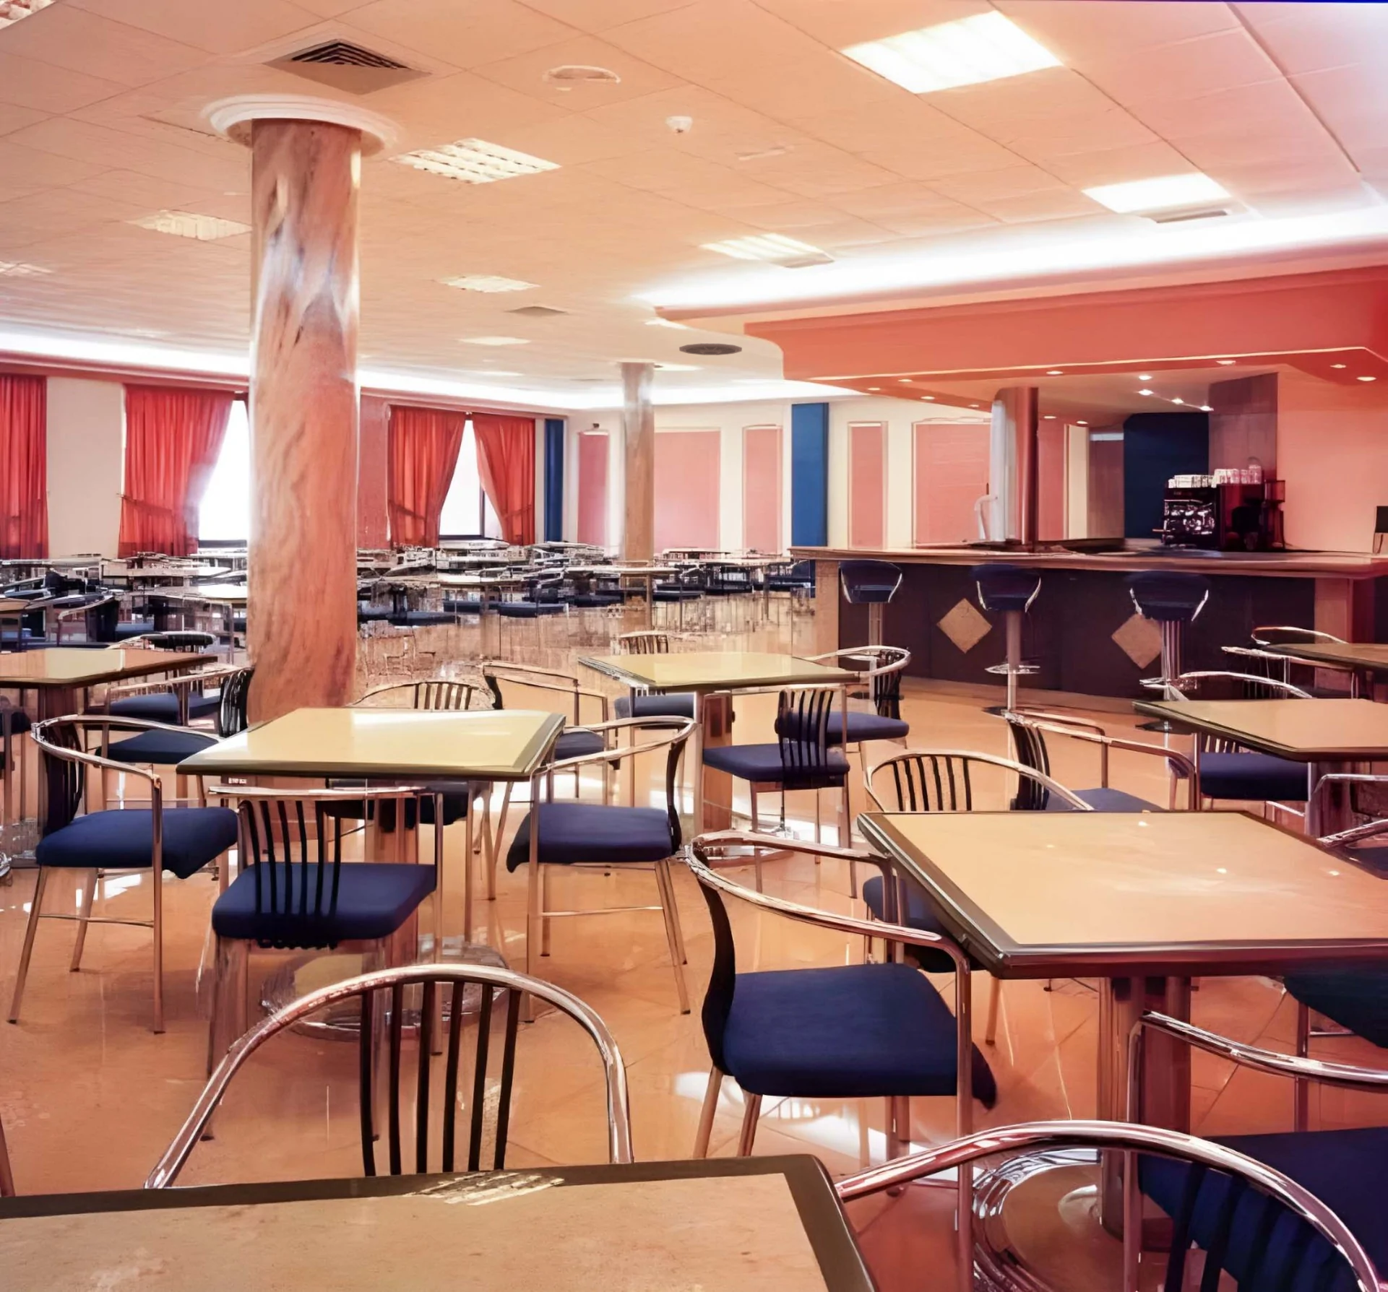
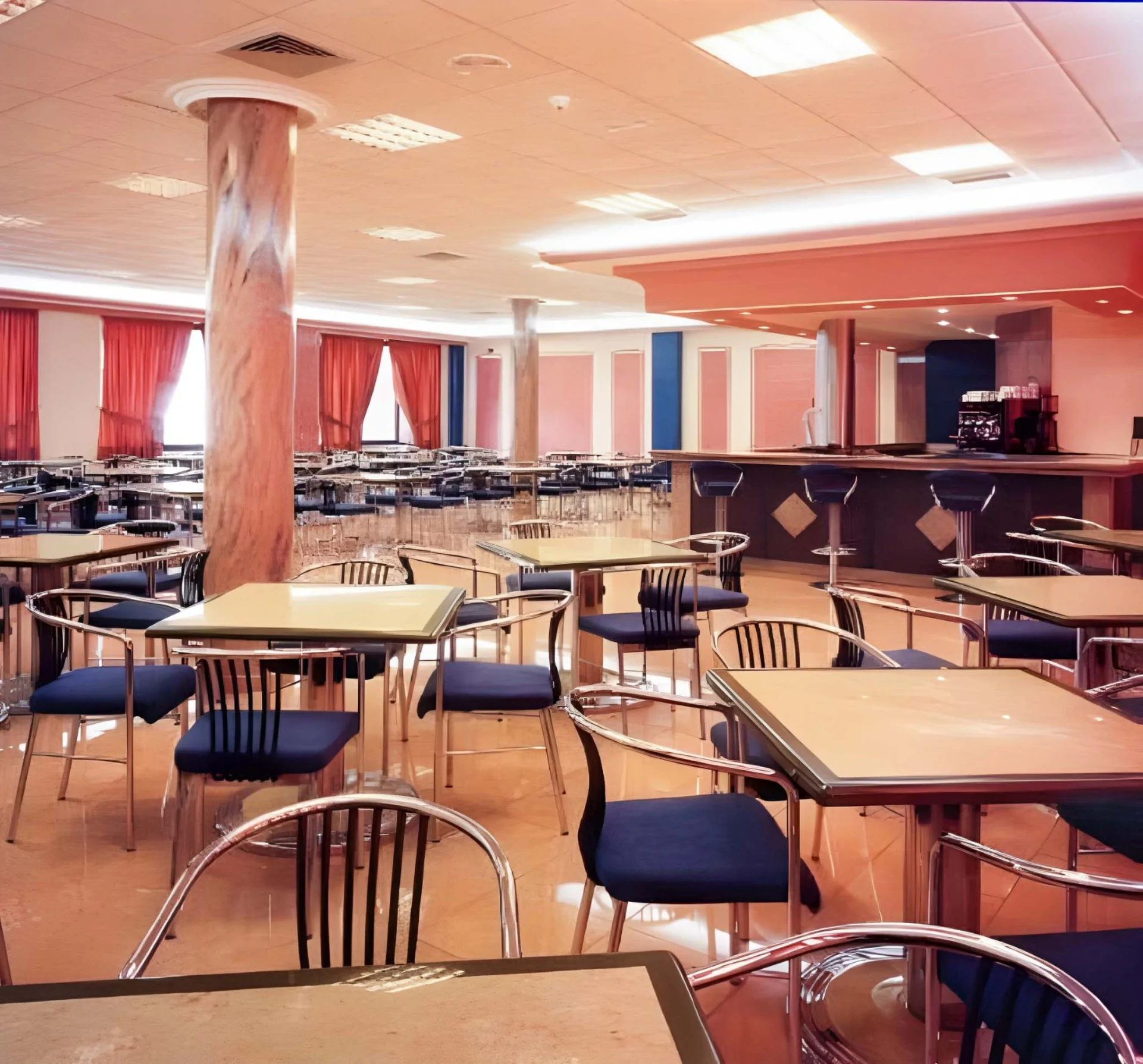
- ceiling vent [679,342,743,356]
